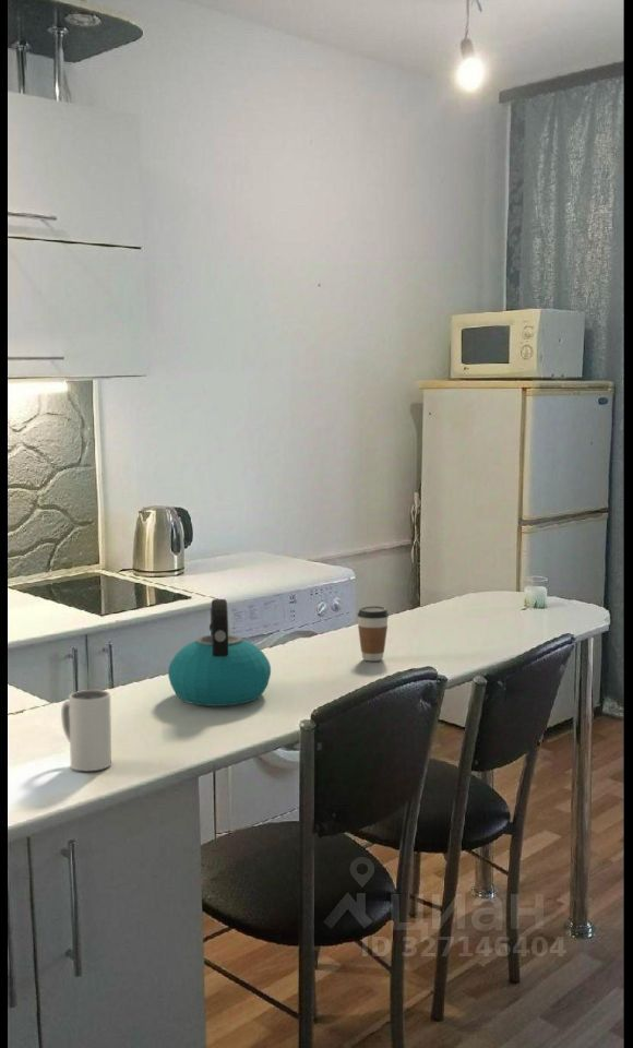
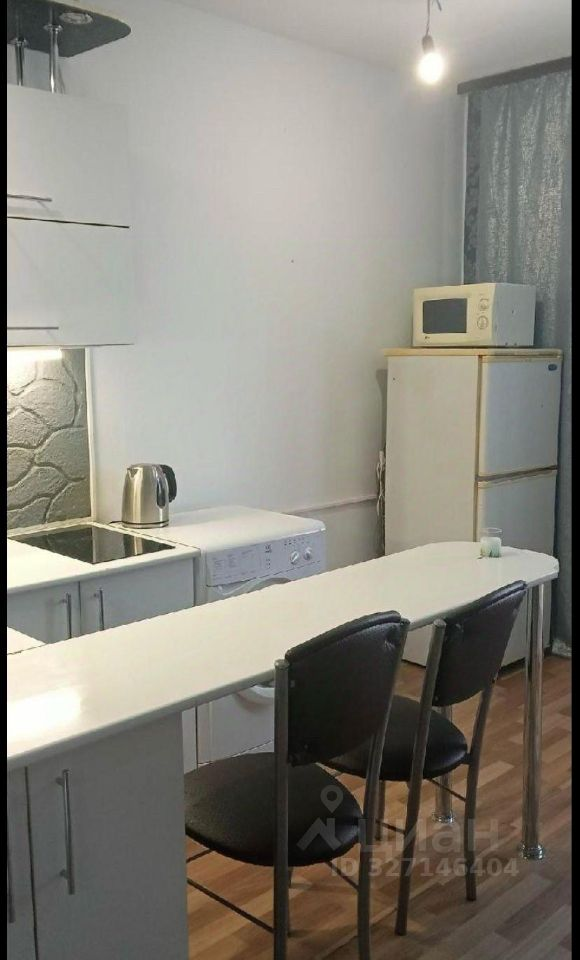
- mug [60,689,112,772]
- coffee cup [356,605,390,662]
- kettle [167,598,272,707]
